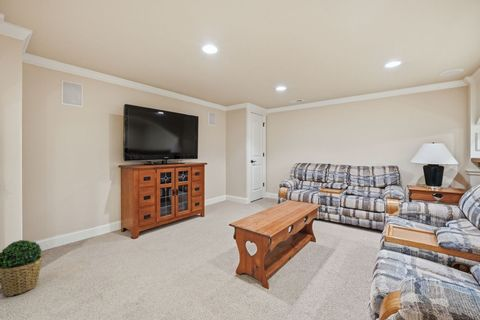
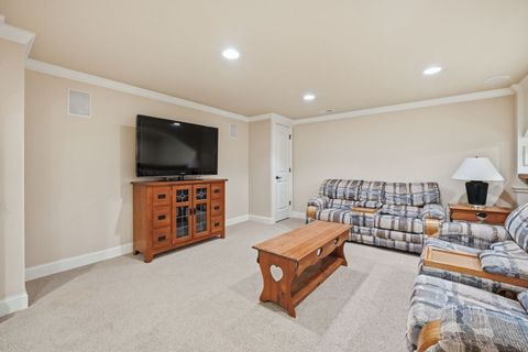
- potted plant [0,239,43,297]
